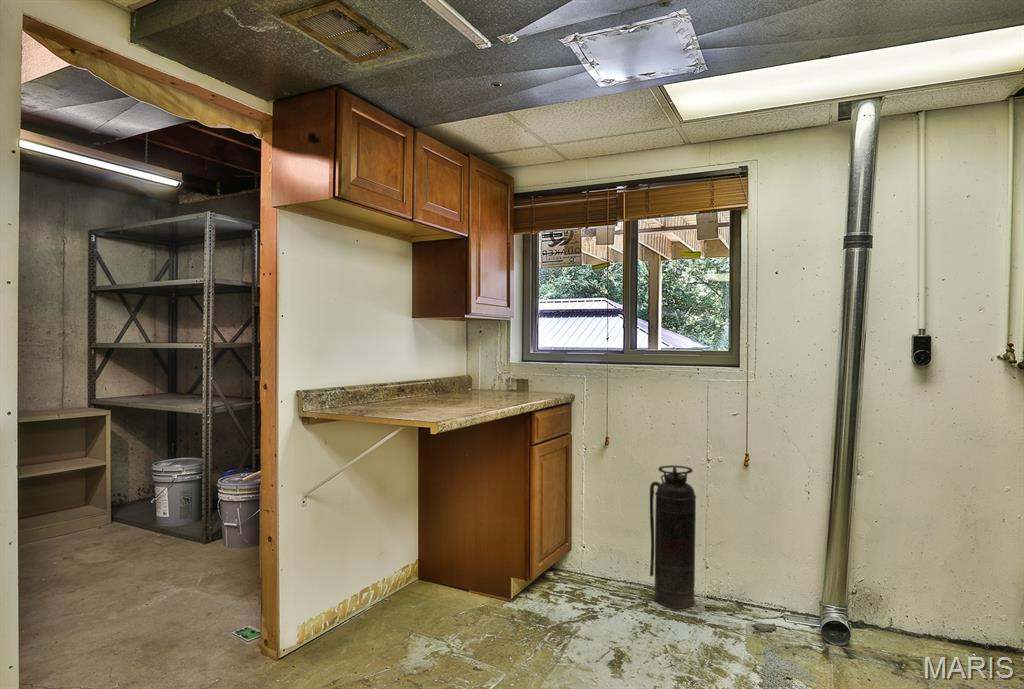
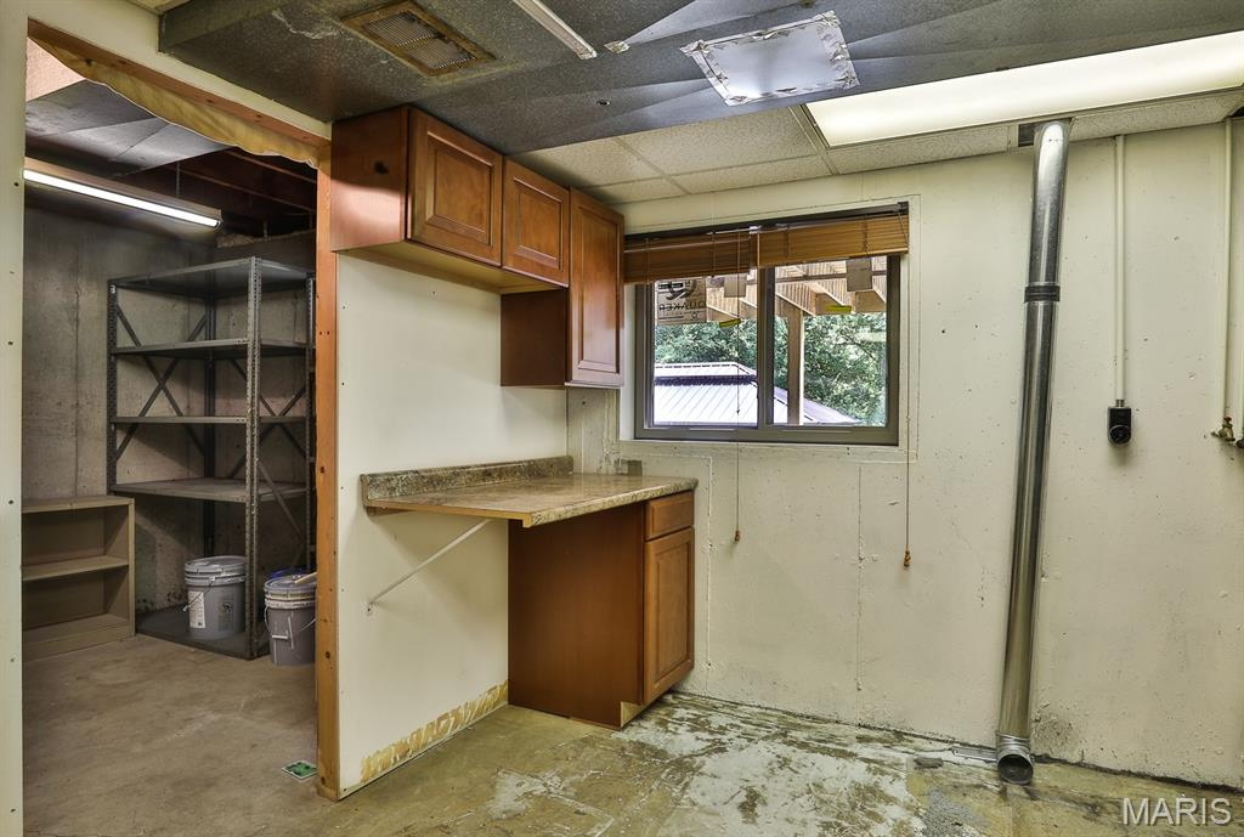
- fire extinguisher [649,464,697,610]
